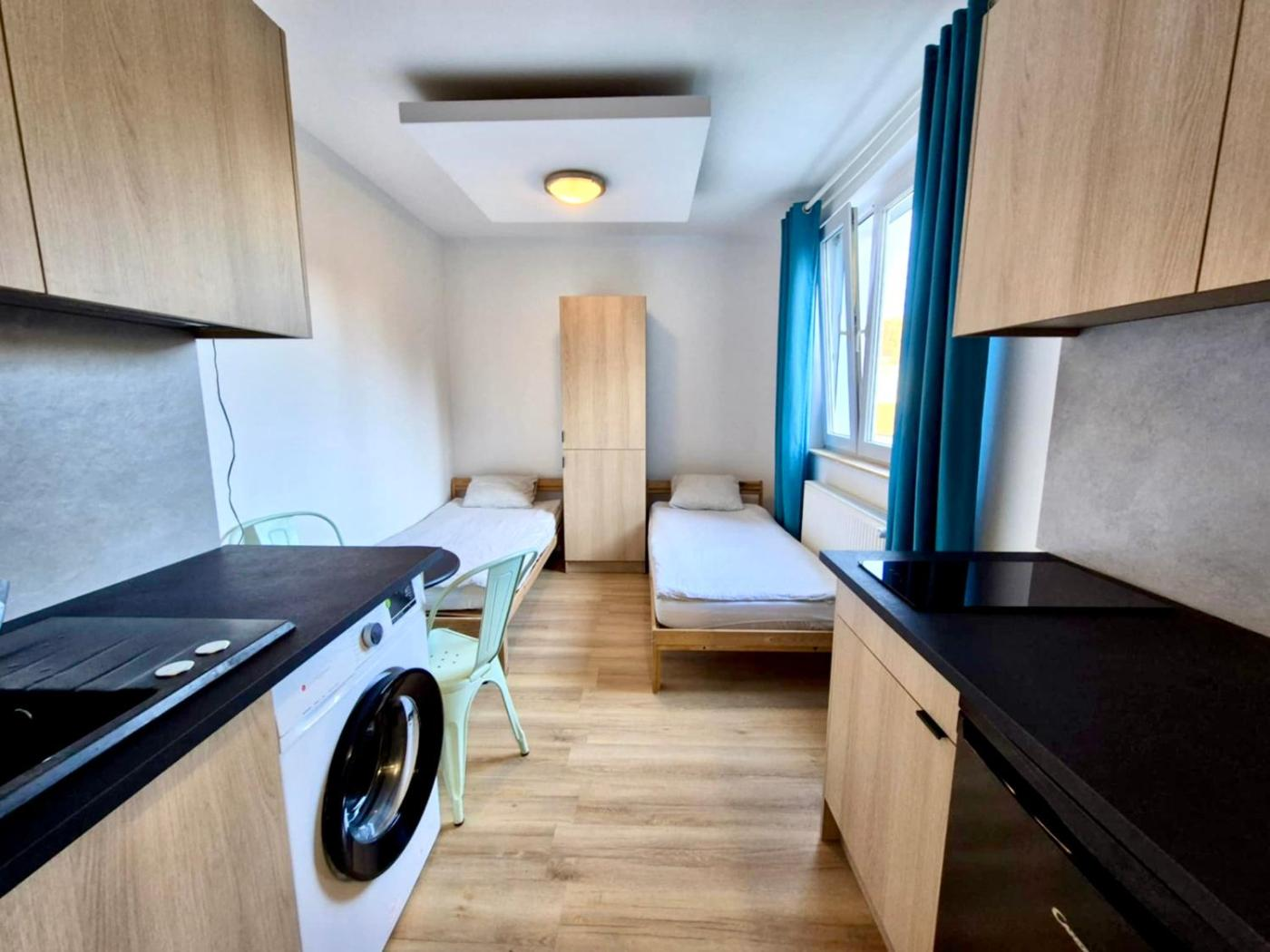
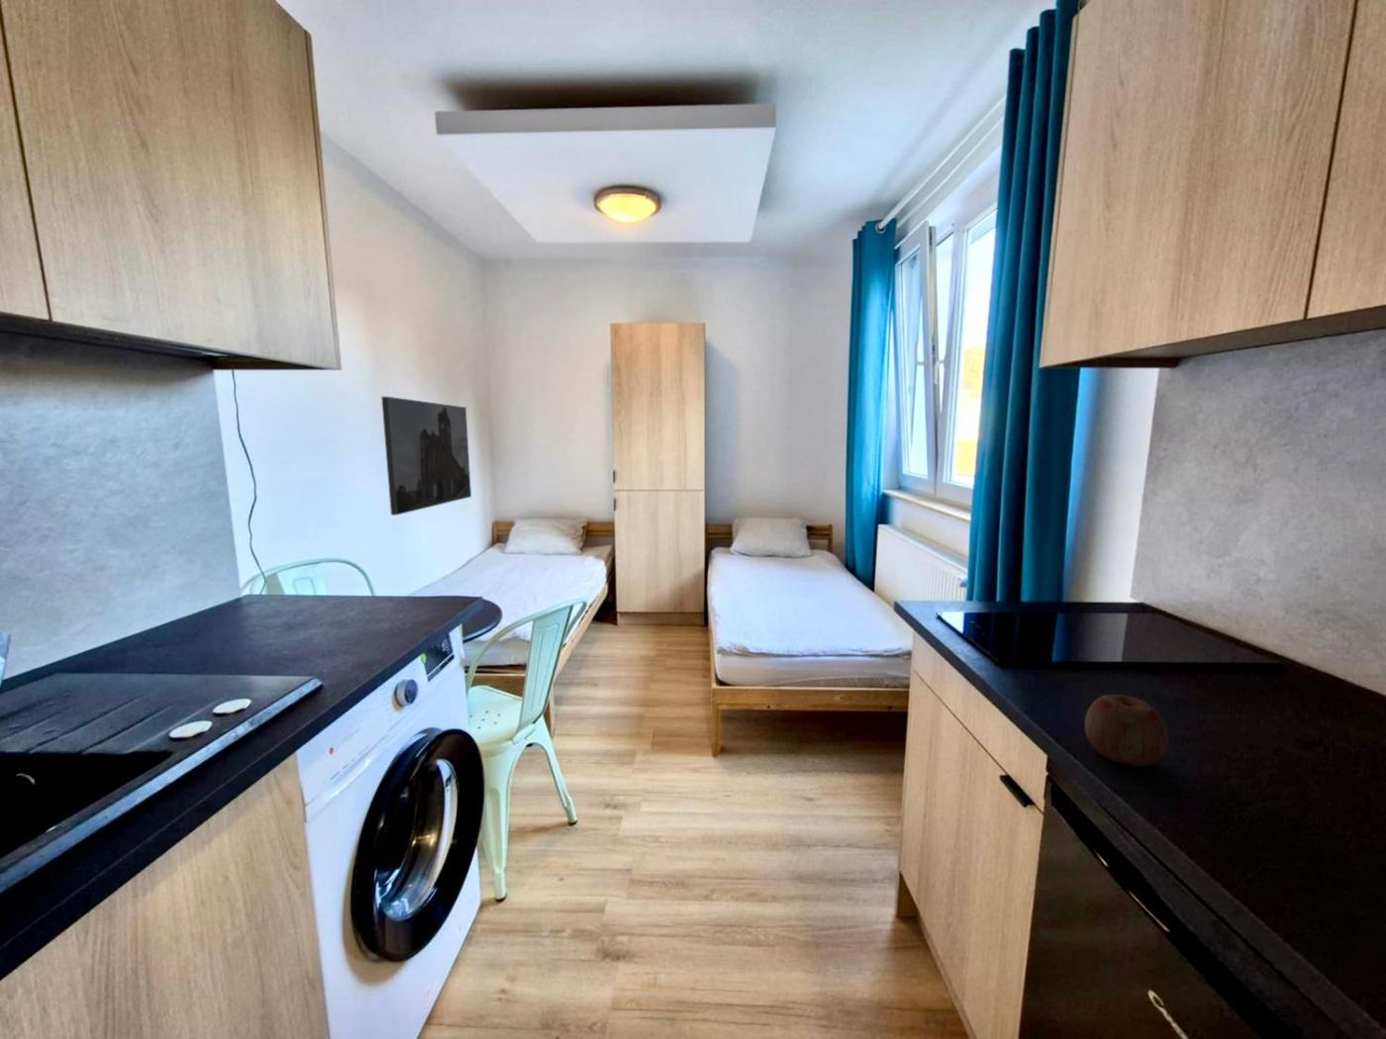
+ apple [1084,694,1169,768]
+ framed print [380,396,473,516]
